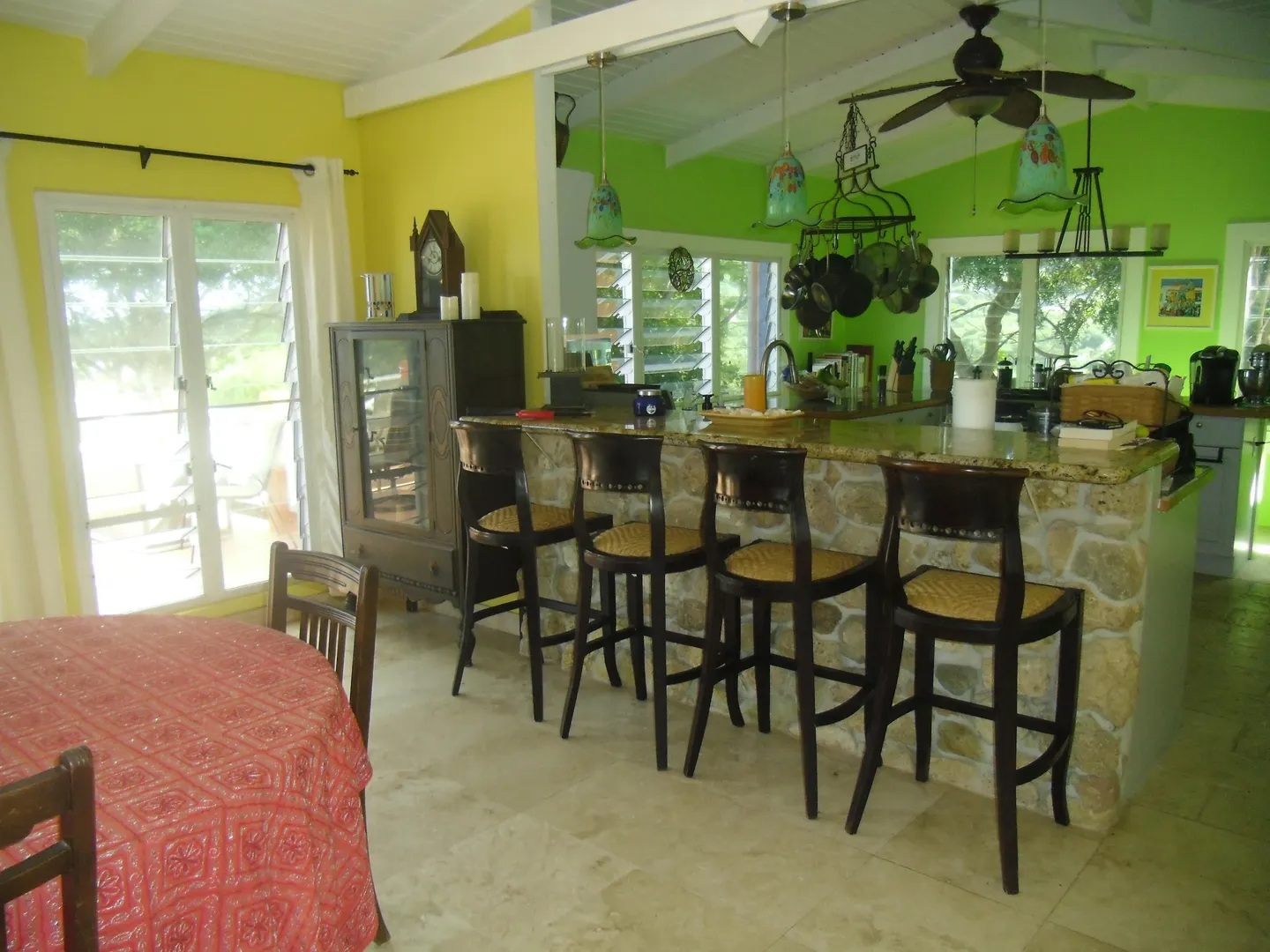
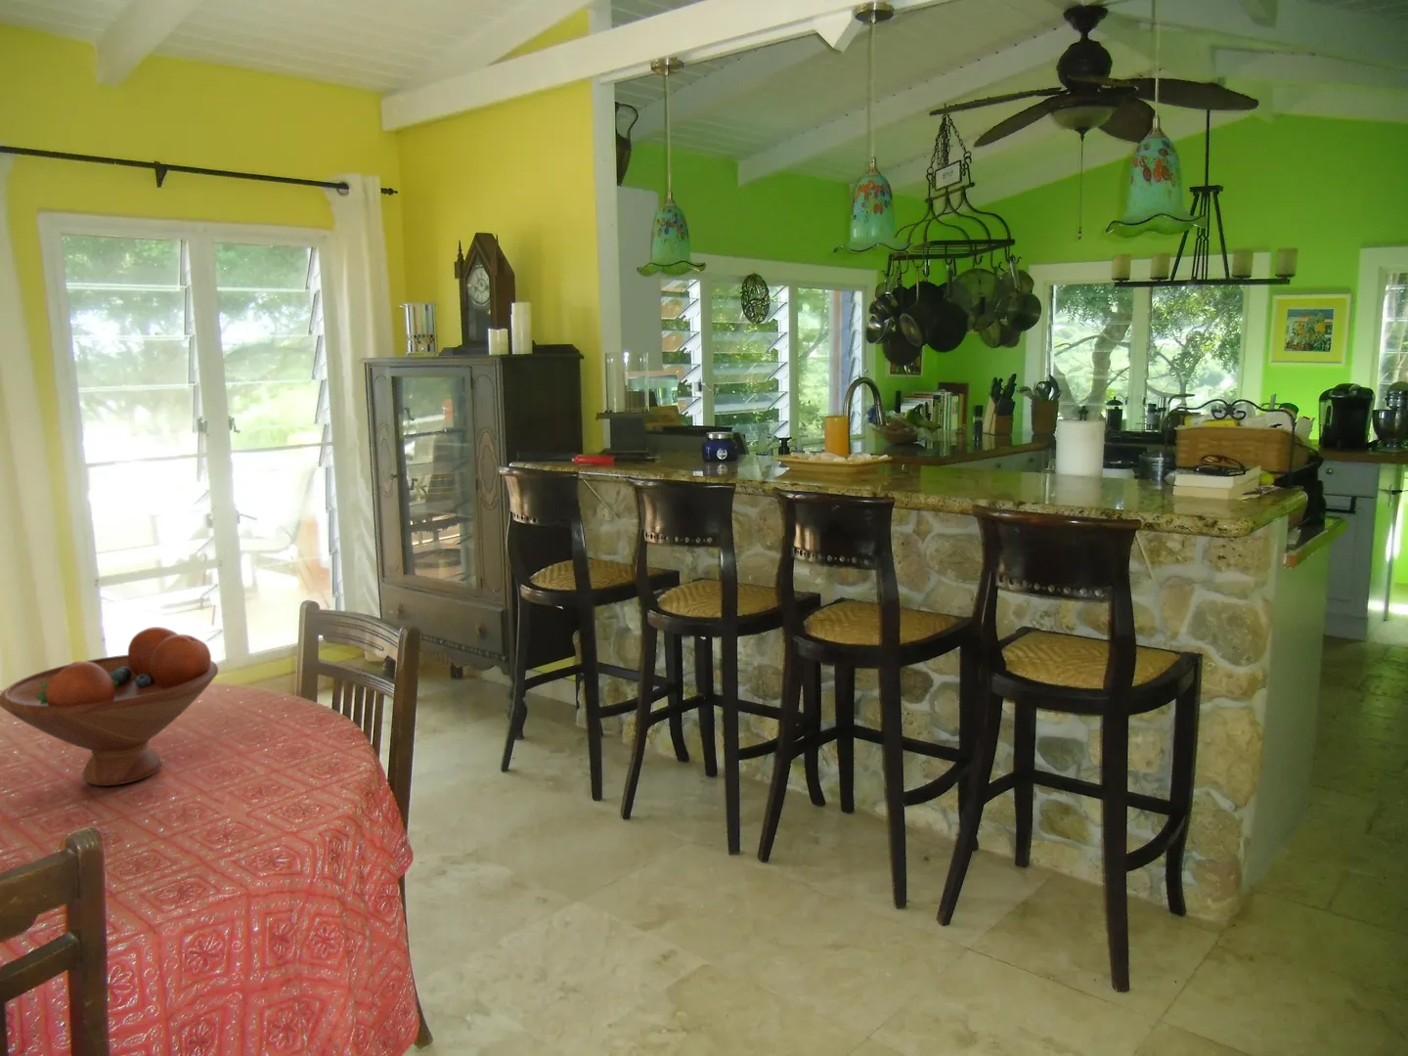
+ fruit bowl [0,626,220,788]
